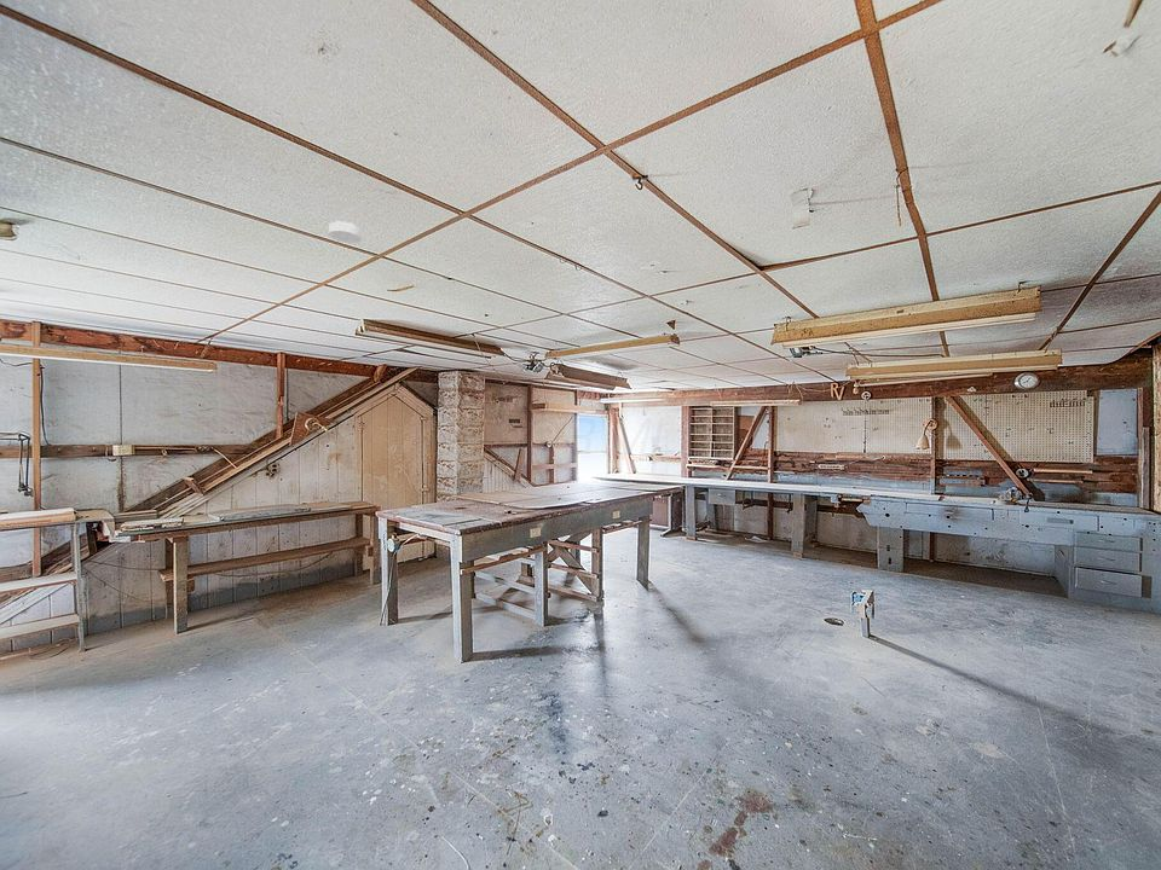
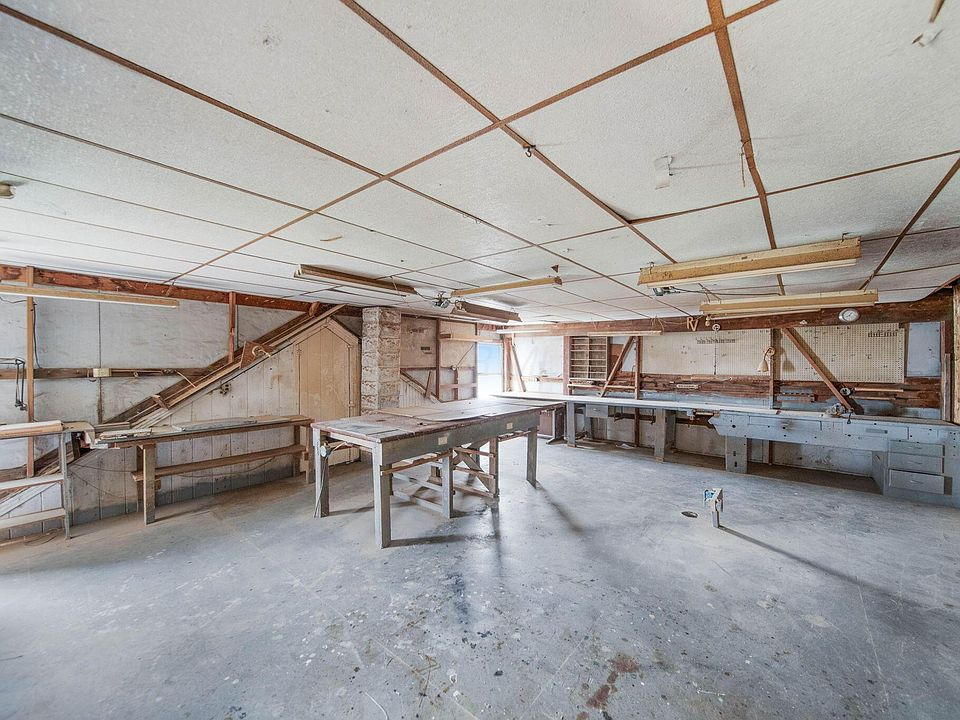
- smoke detector [328,220,363,244]
